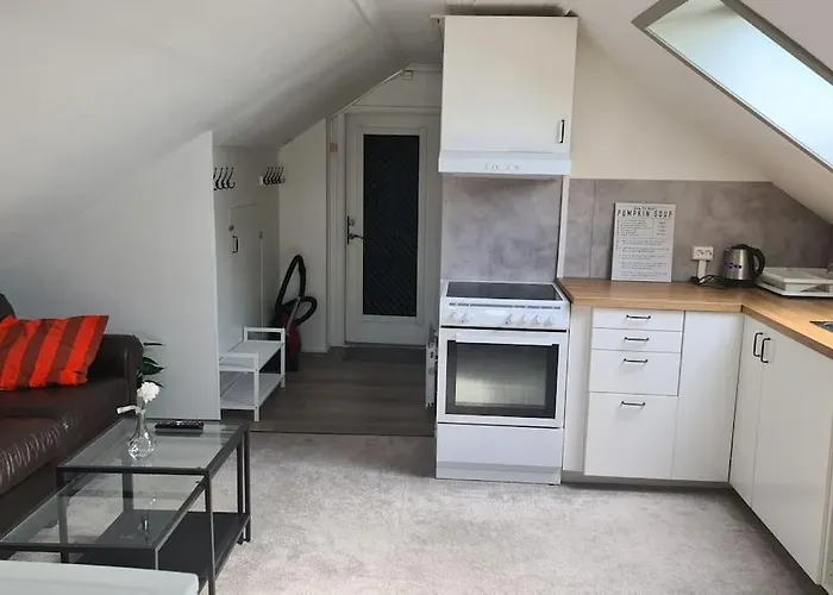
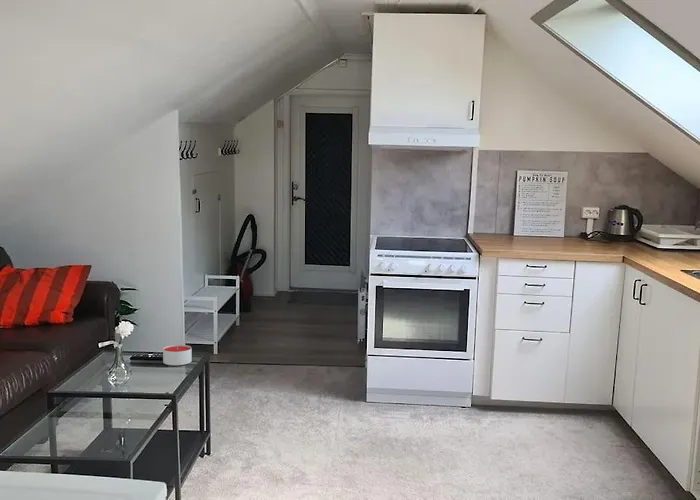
+ candle [162,344,193,366]
